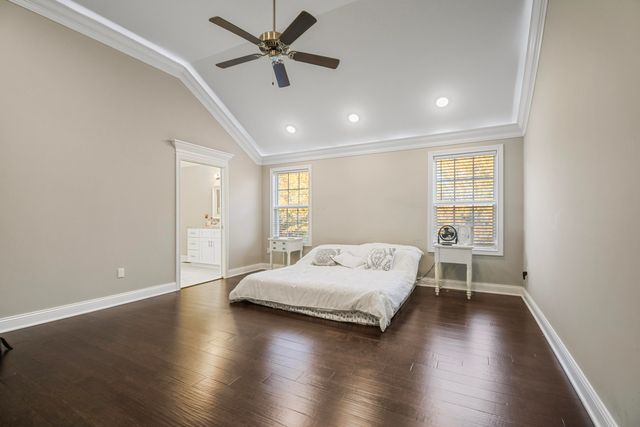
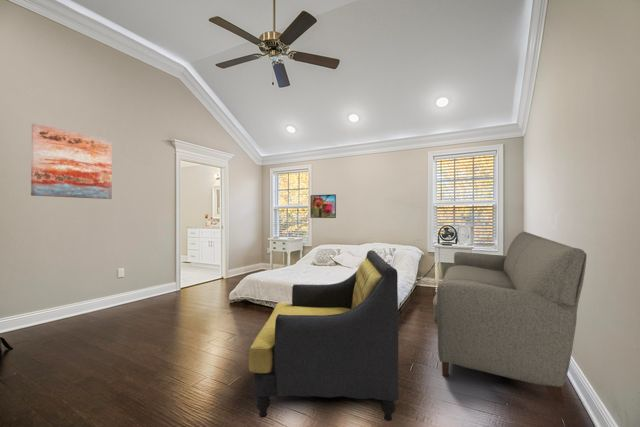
+ armchair [248,249,399,422]
+ wall art [30,123,113,200]
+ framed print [309,193,337,219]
+ sofa [432,231,588,405]
